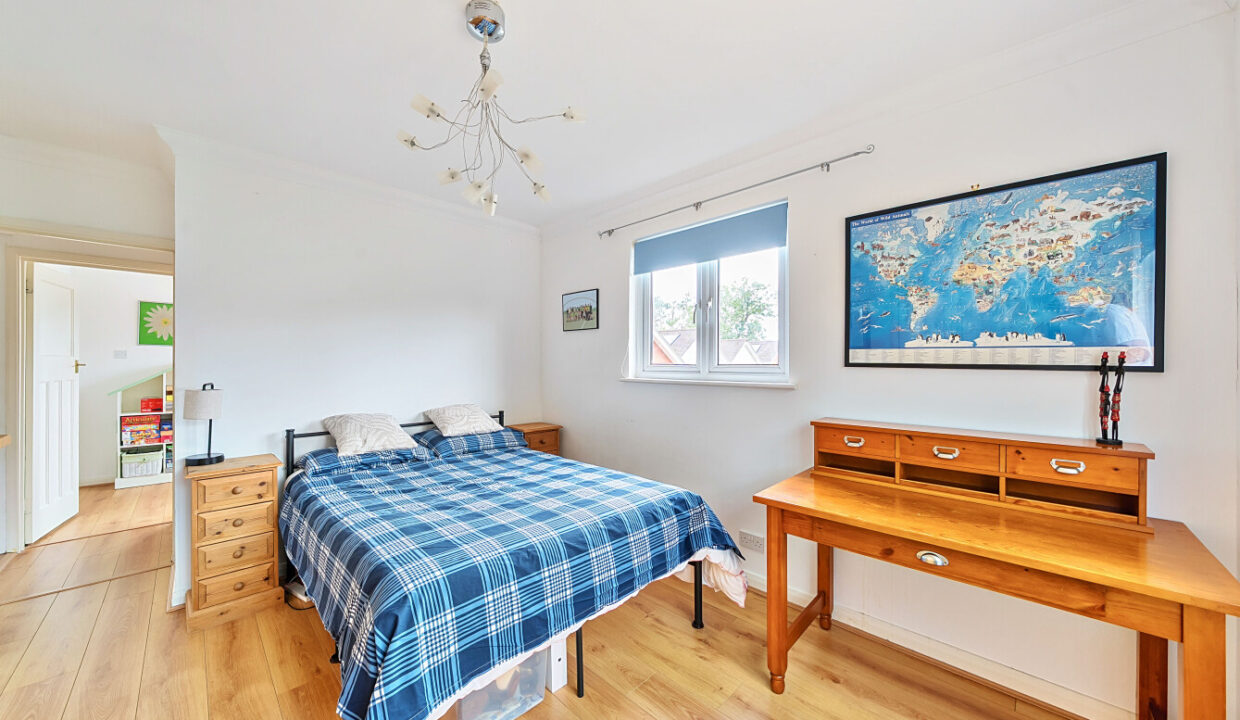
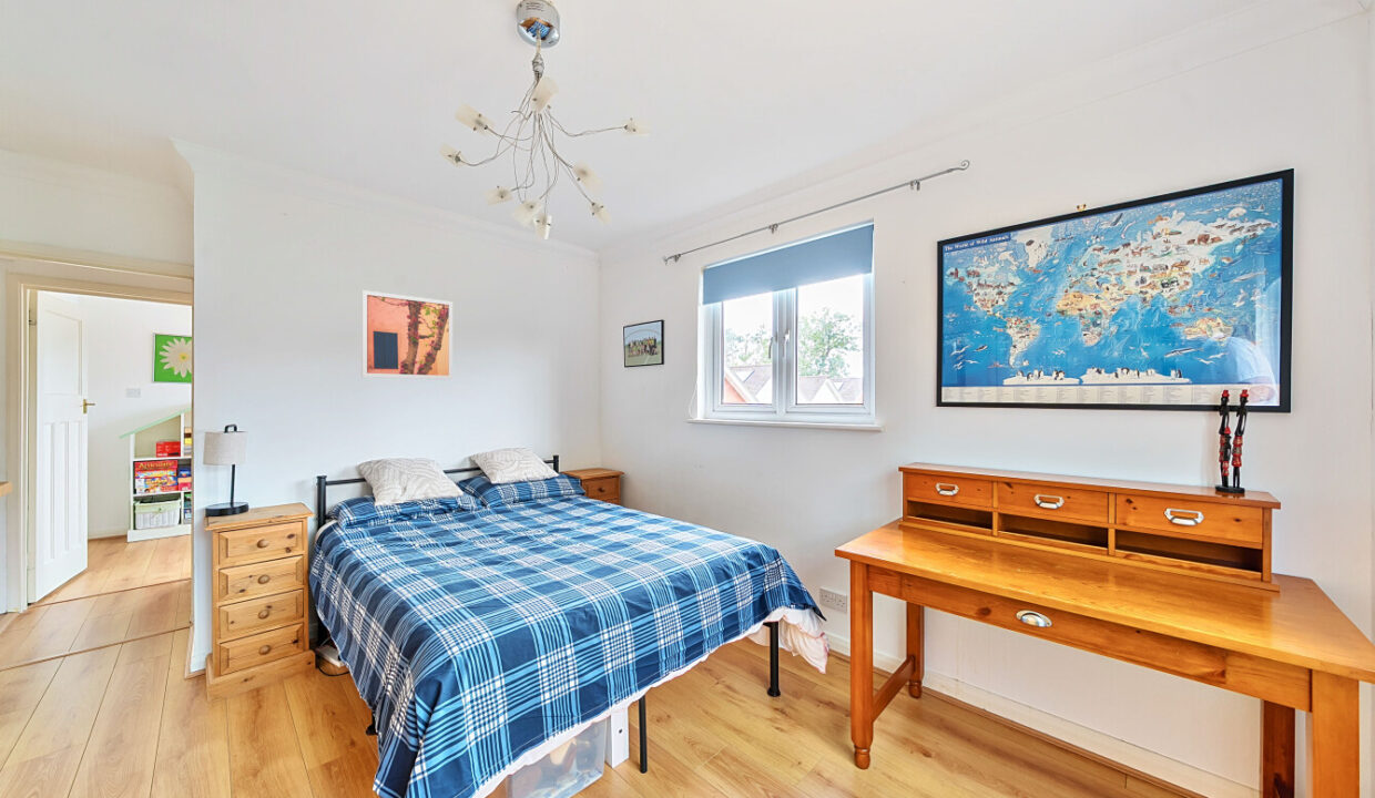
+ wall art [360,289,454,380]
